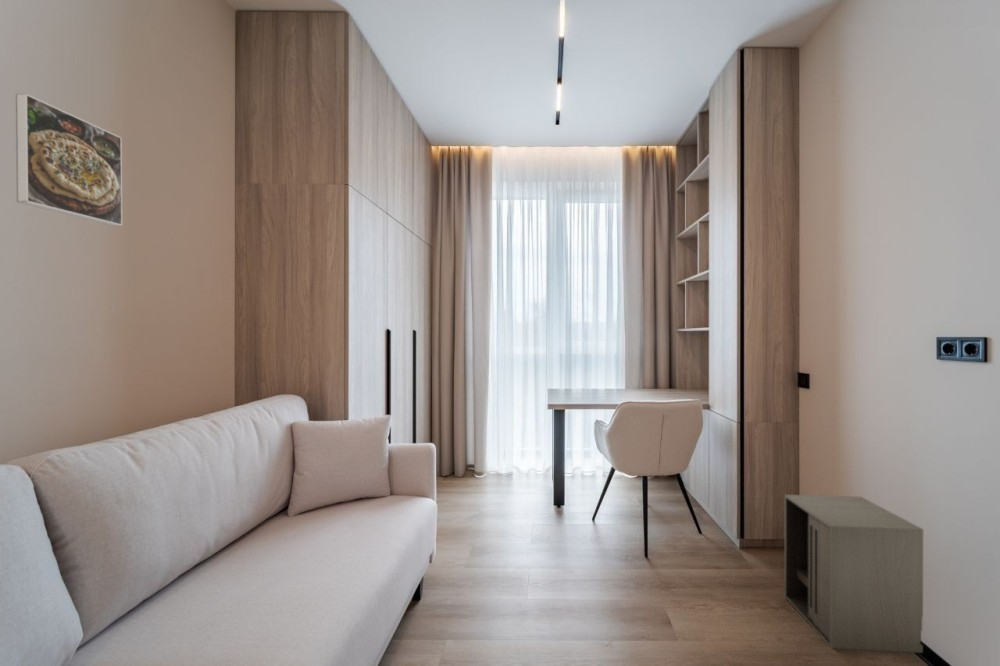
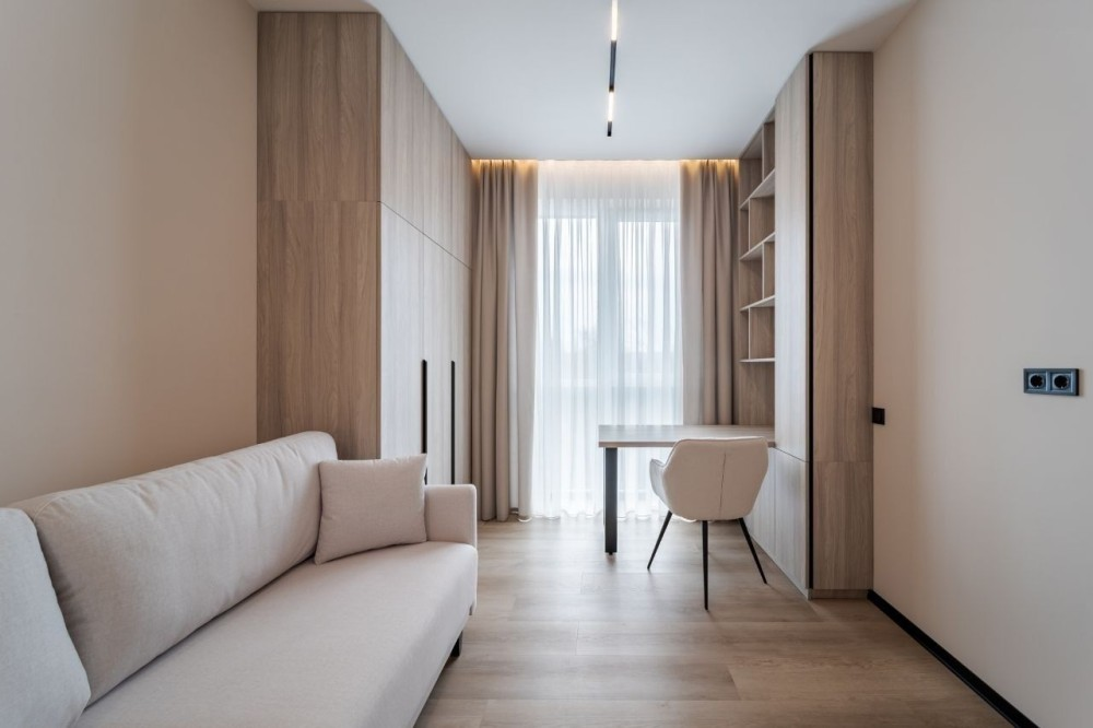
- speaker [784,494,924,654]
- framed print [15,92,123,227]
